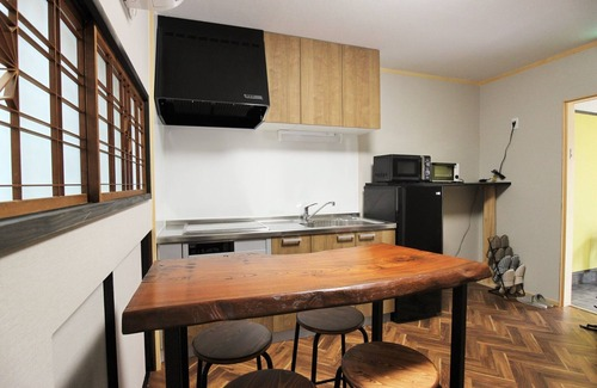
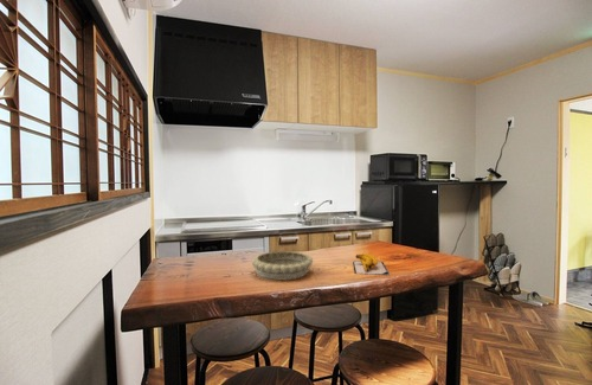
+ decorative bowl [251,250,314,281]
+ banana [352,252,391,276]
